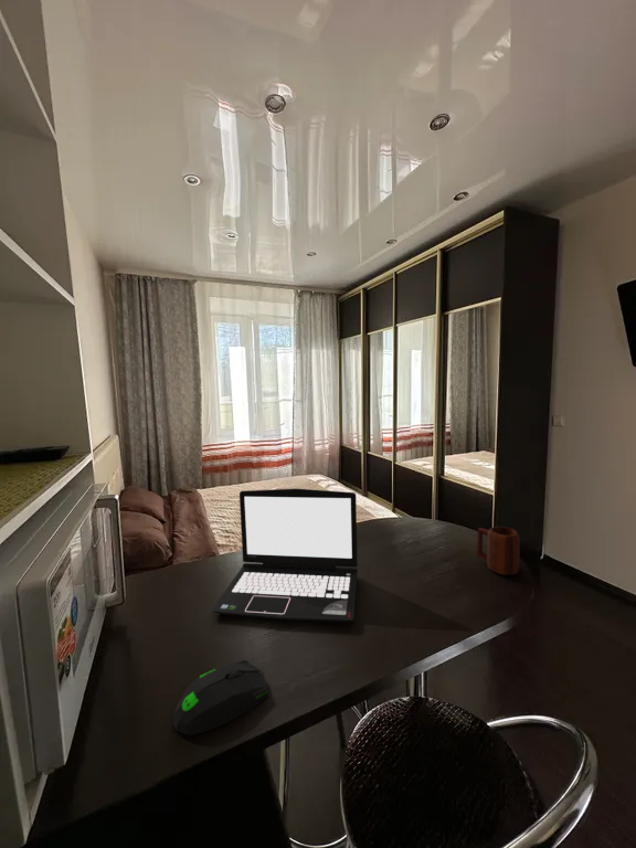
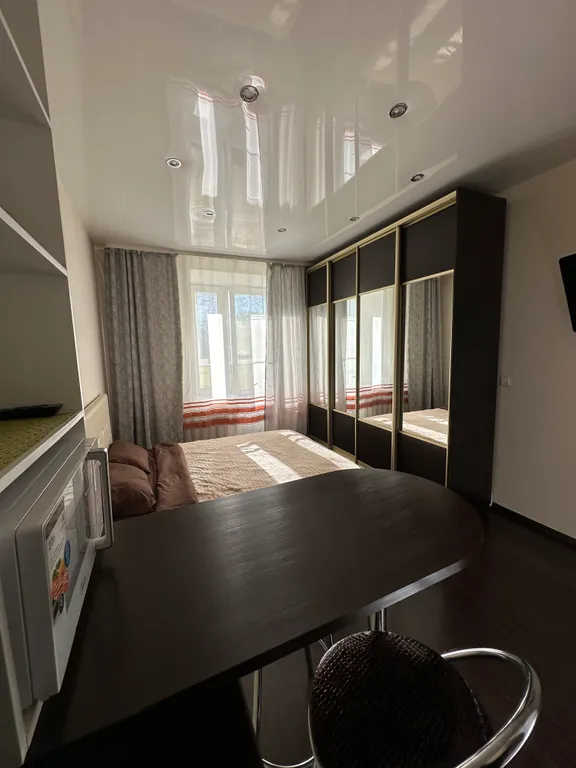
- mug [476,526,520,576]
- computer mouse [172,659,268,736]
- laptop [211,488,359,624]
